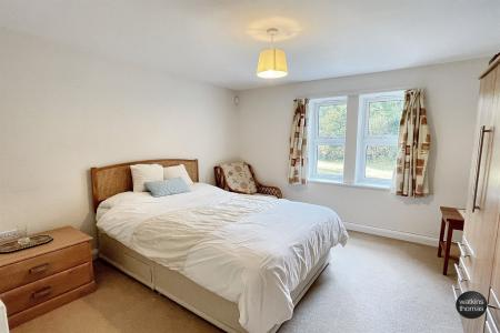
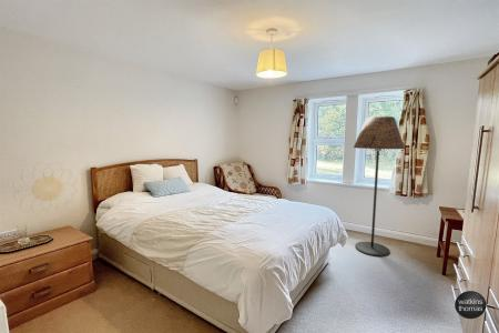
+ floor lamp [353,115,406,258]
+ decorative wall piece [12,161,79,216]
